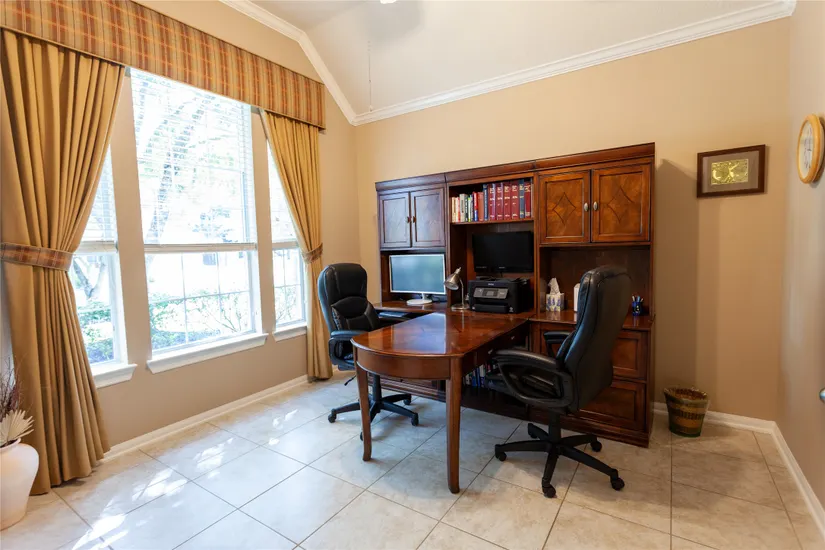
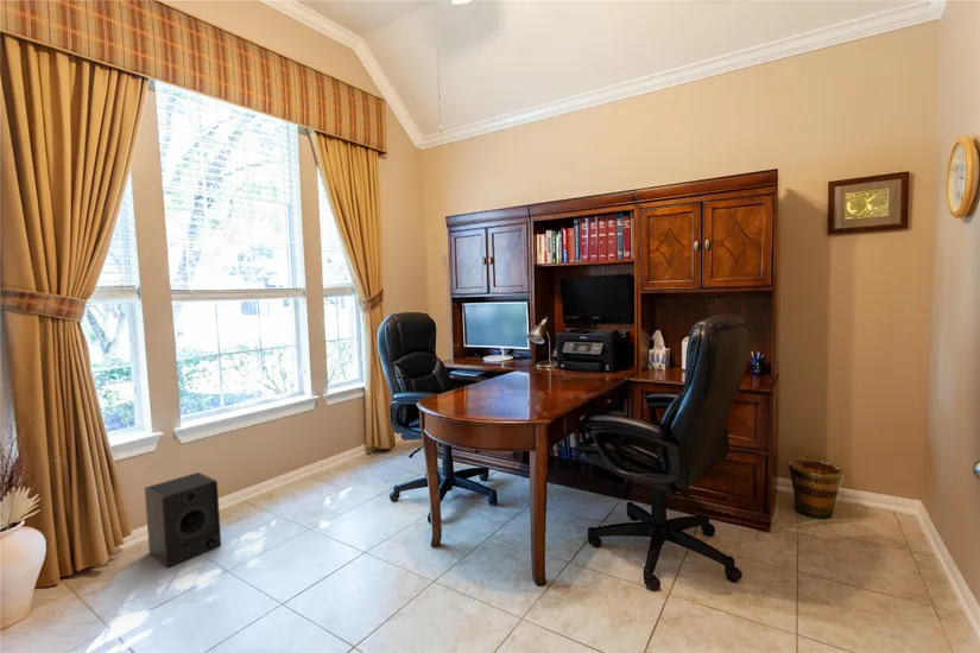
+ studio monitor [144,471,222,569]
